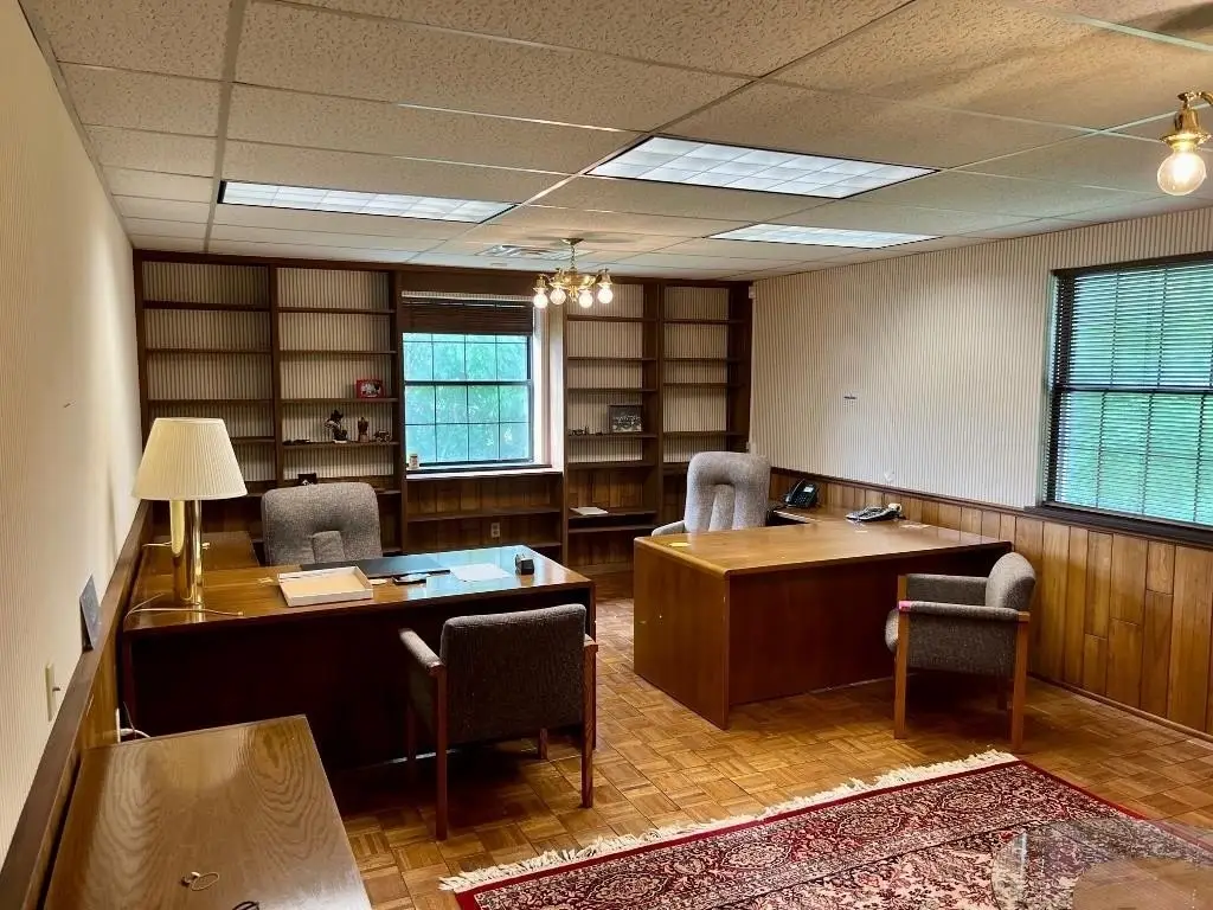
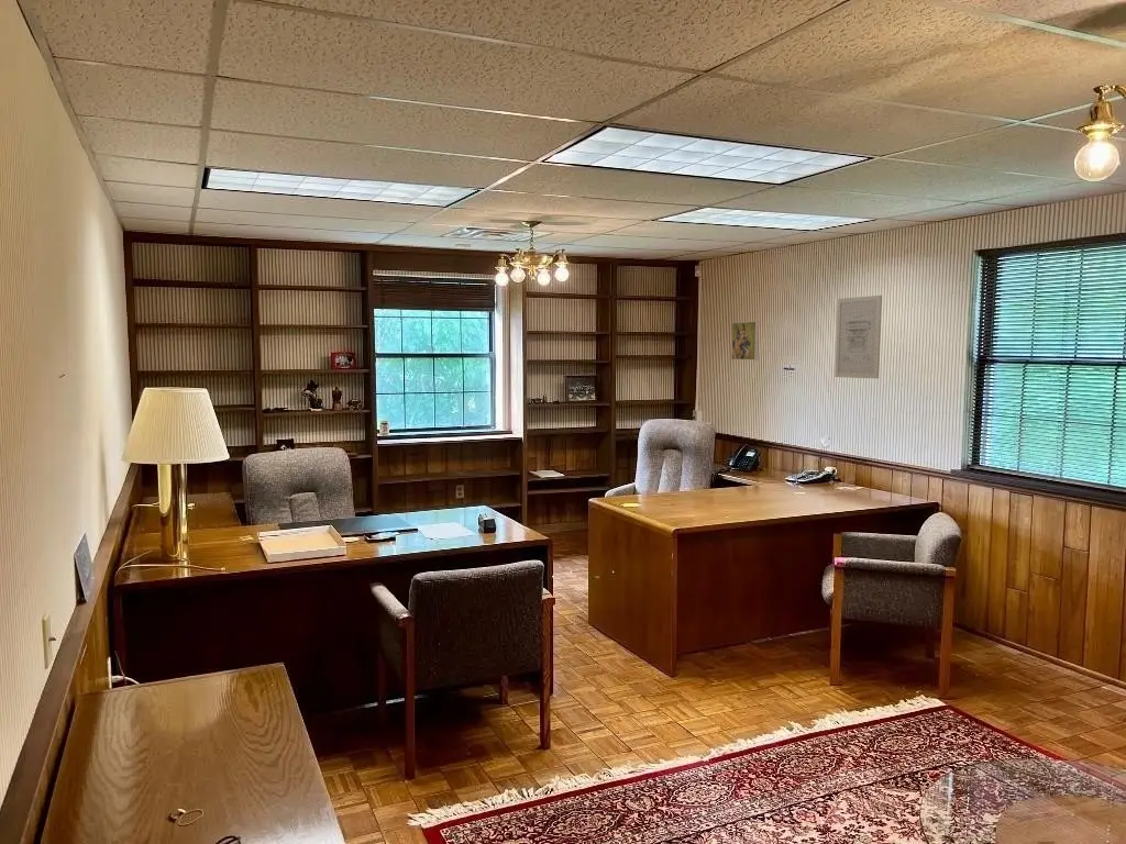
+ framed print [730,320,760,362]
+ wall art [834,295,883,379]
